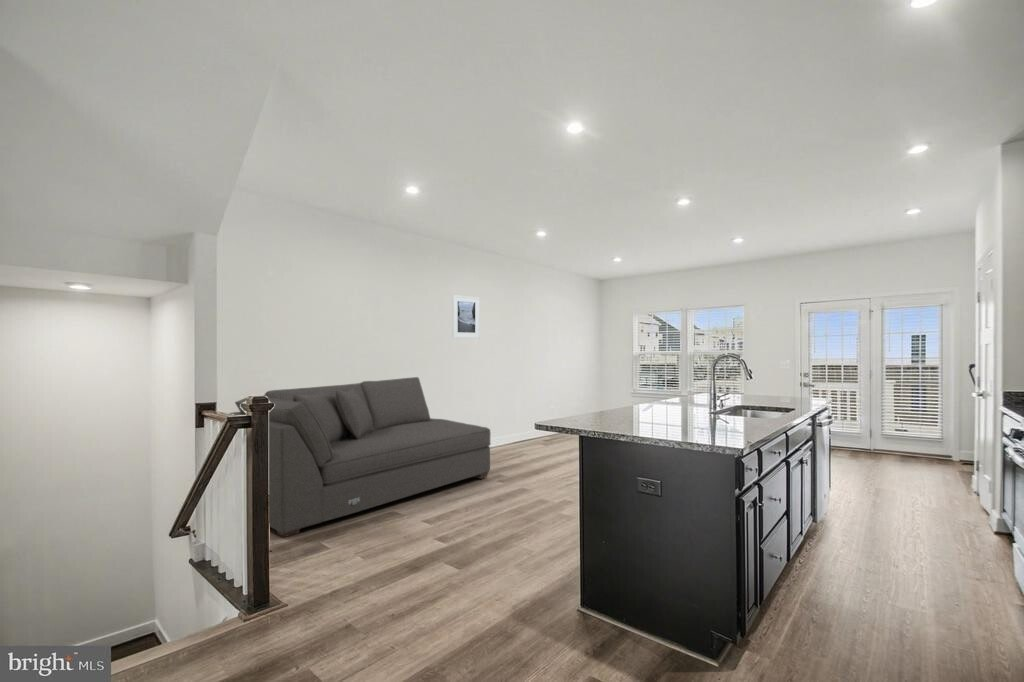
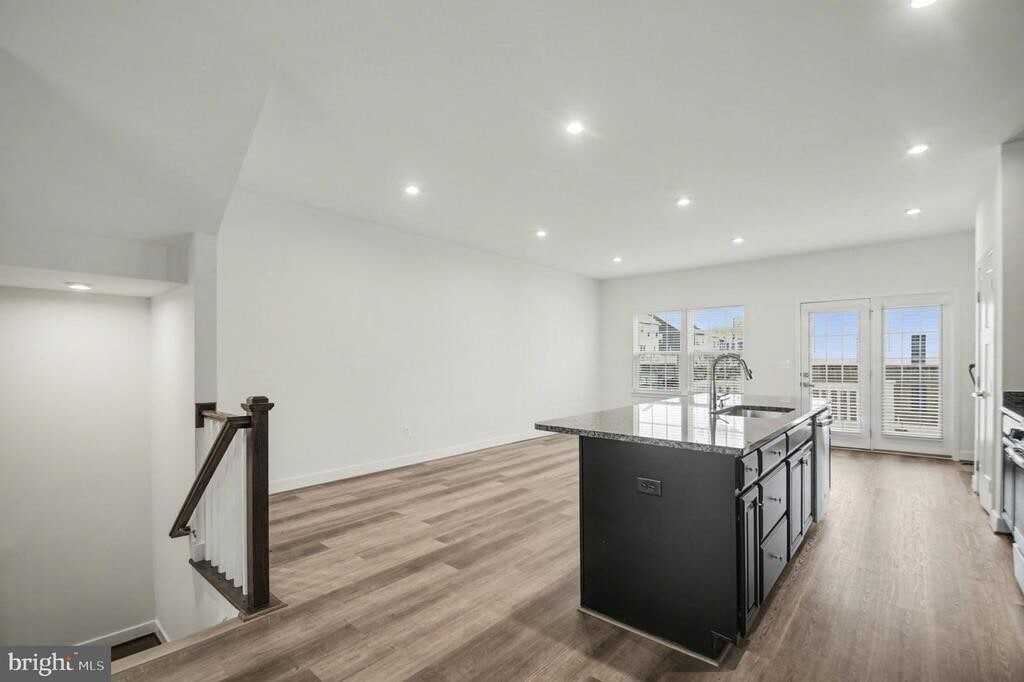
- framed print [451,294,481,339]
- sofa [229,376,492,538]
